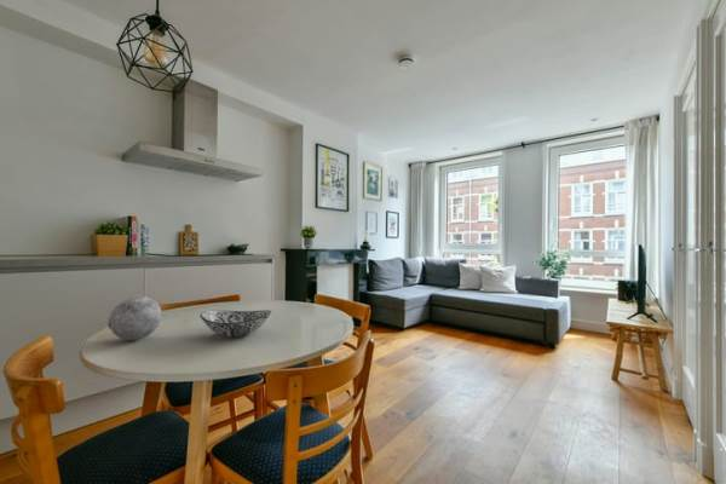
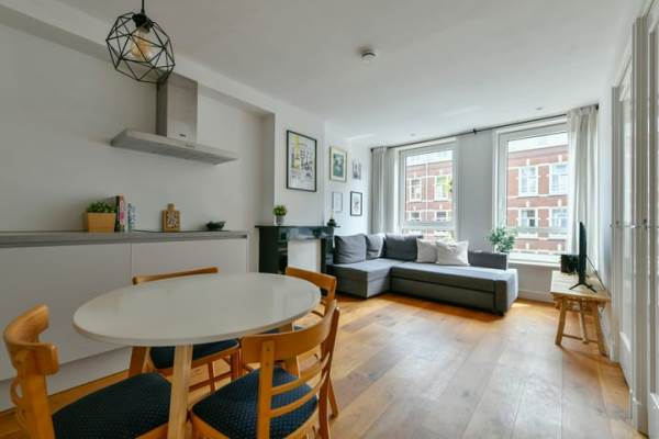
- decorative bowl [198,309,272,339]
- decorative orb [106,294,162,341]
